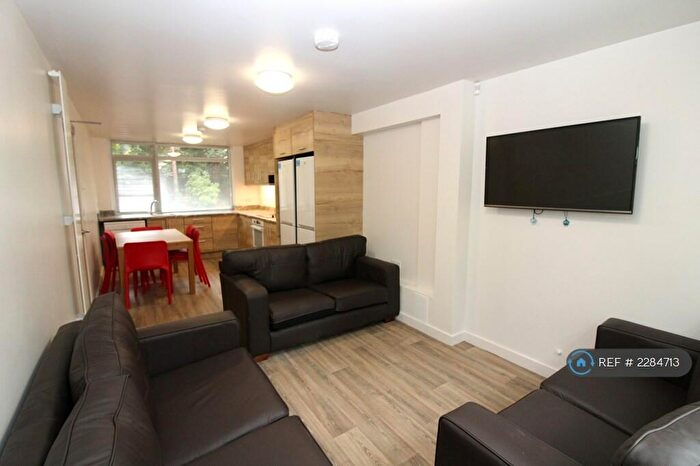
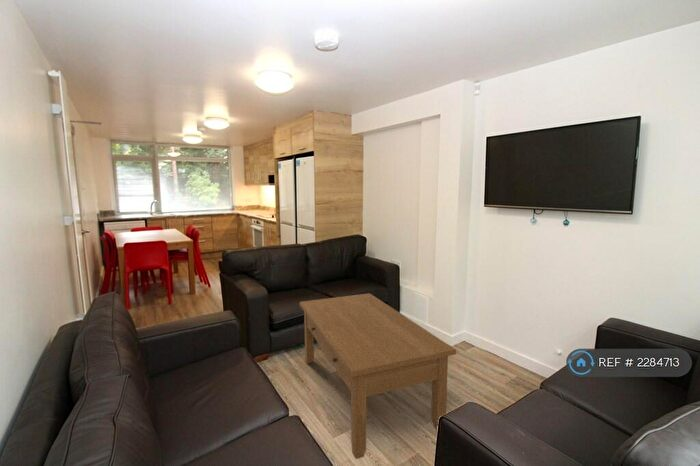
+ coffee table [299,292,457,460]
